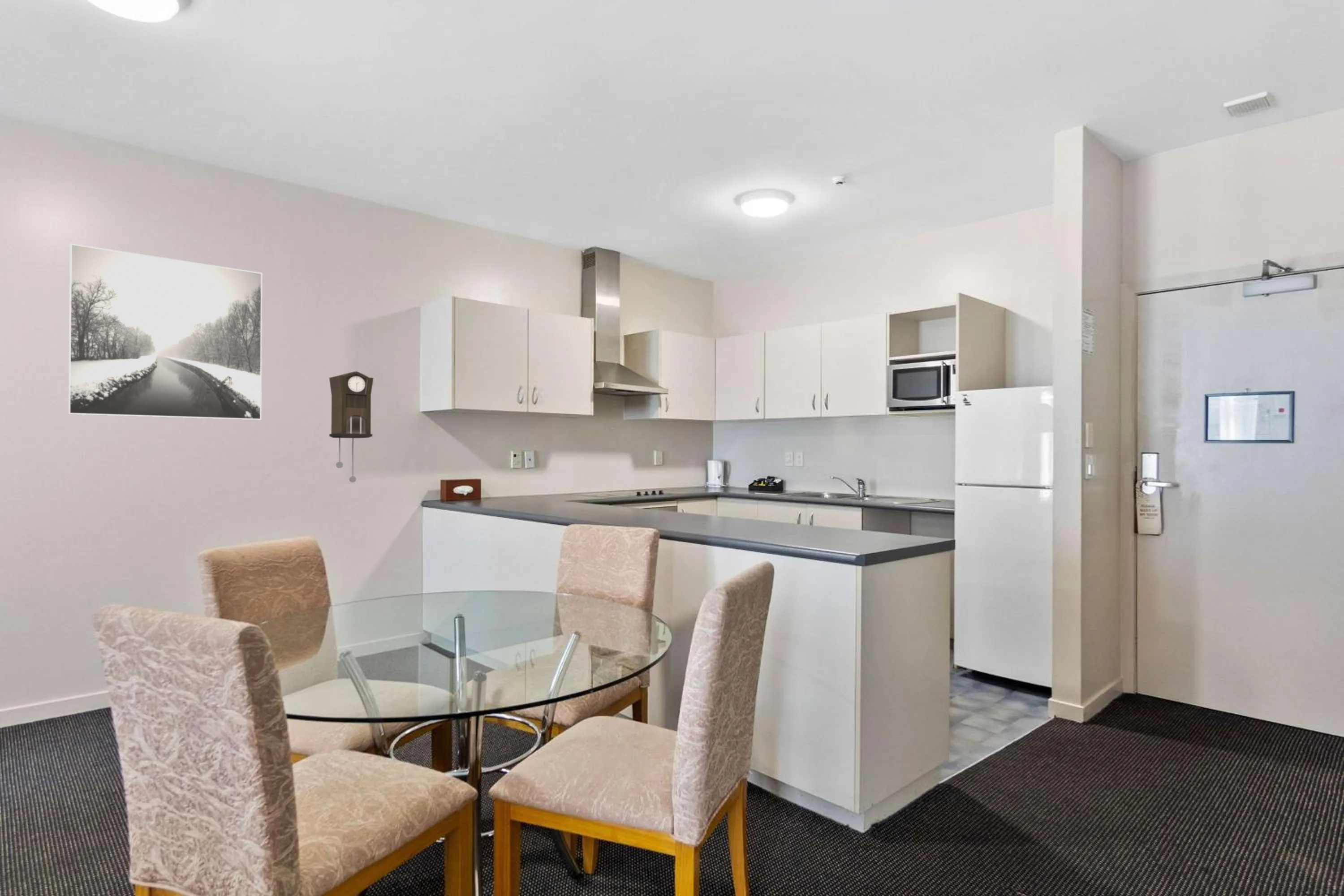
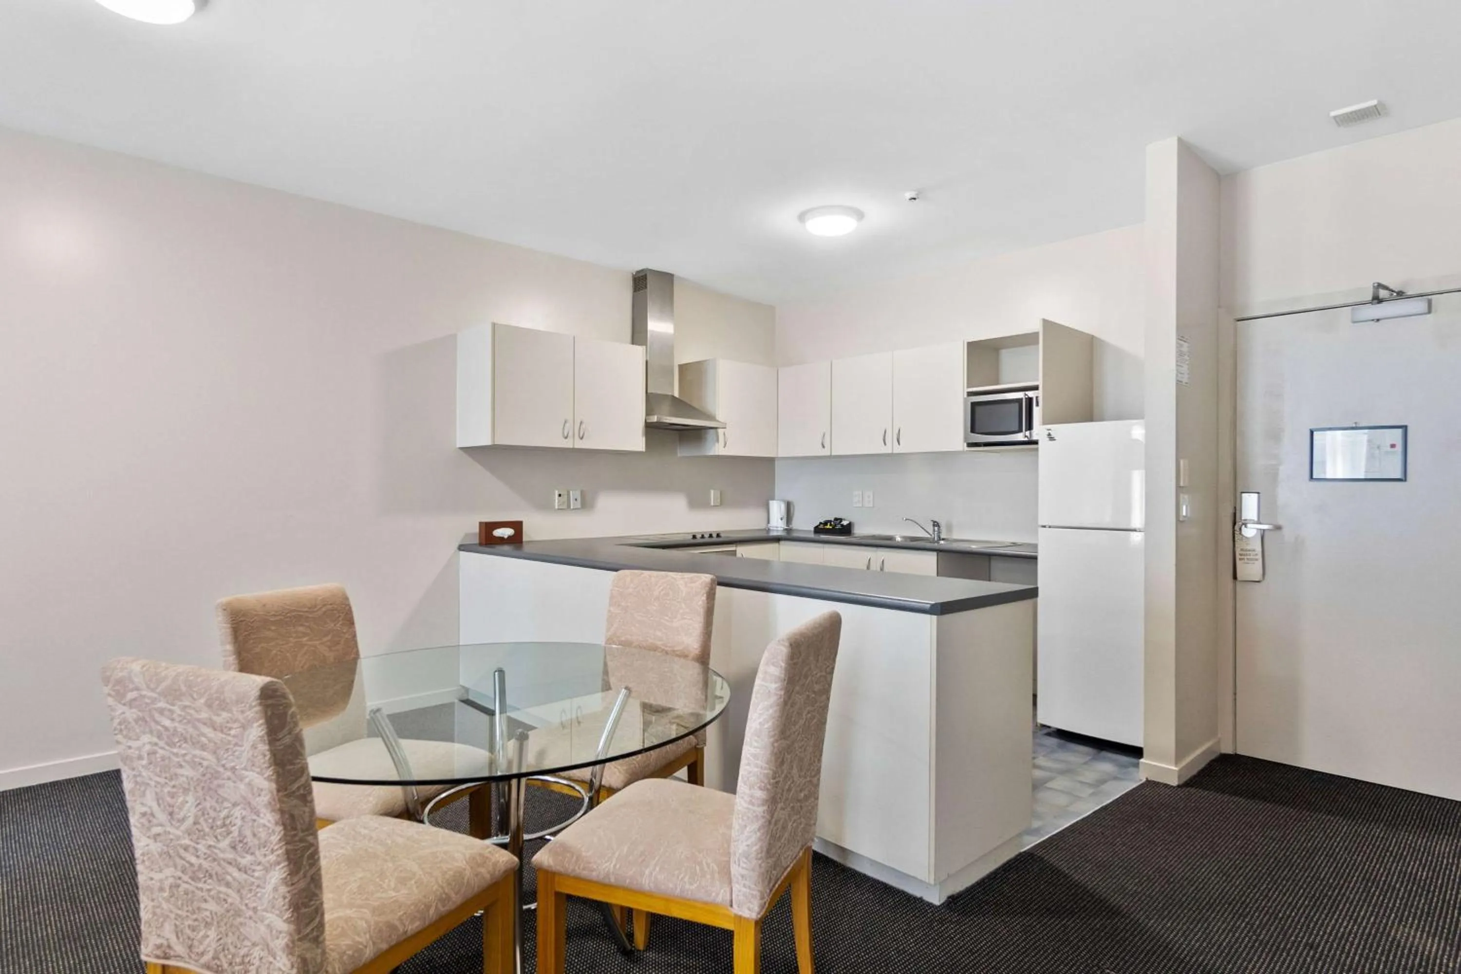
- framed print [68,243,263,421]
- pendulum clock [329,371,374,483]
